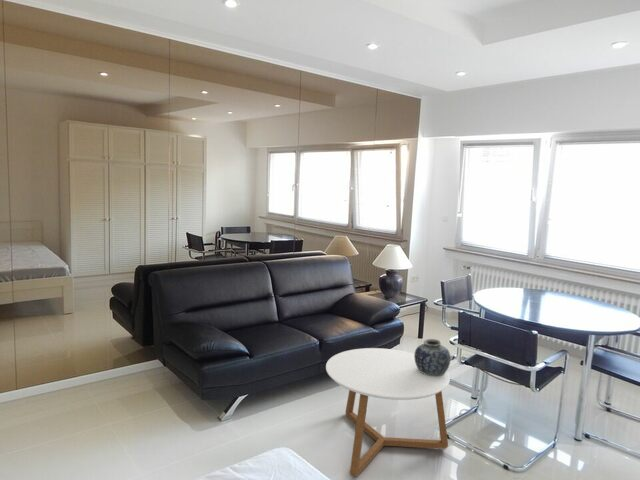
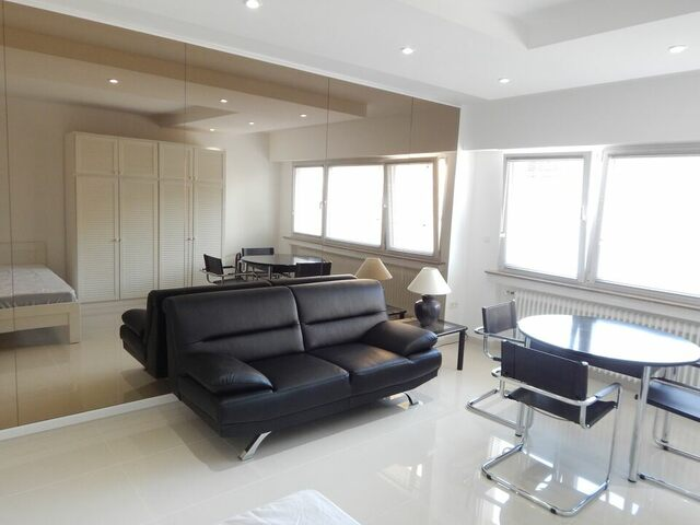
- vase [413,338,452,376]
- coffee table [325,347,451,478]
